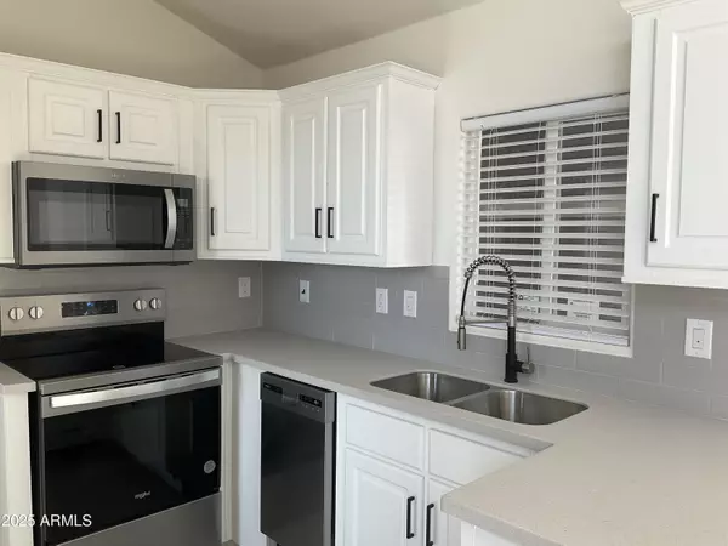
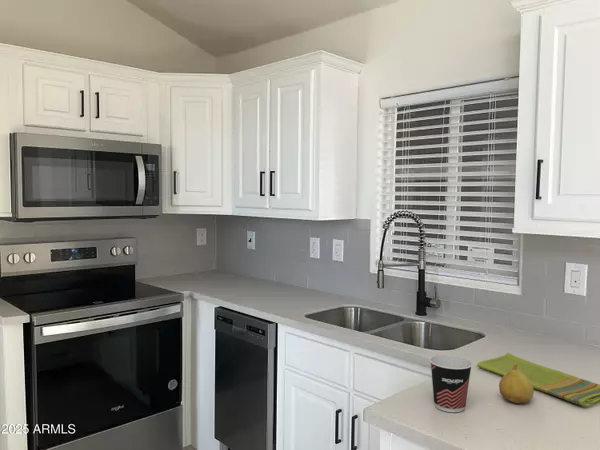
+ cup [429,354,473,413]
+ dish towel [476,352,600,408]
+ fruit [498,363,535,404]
